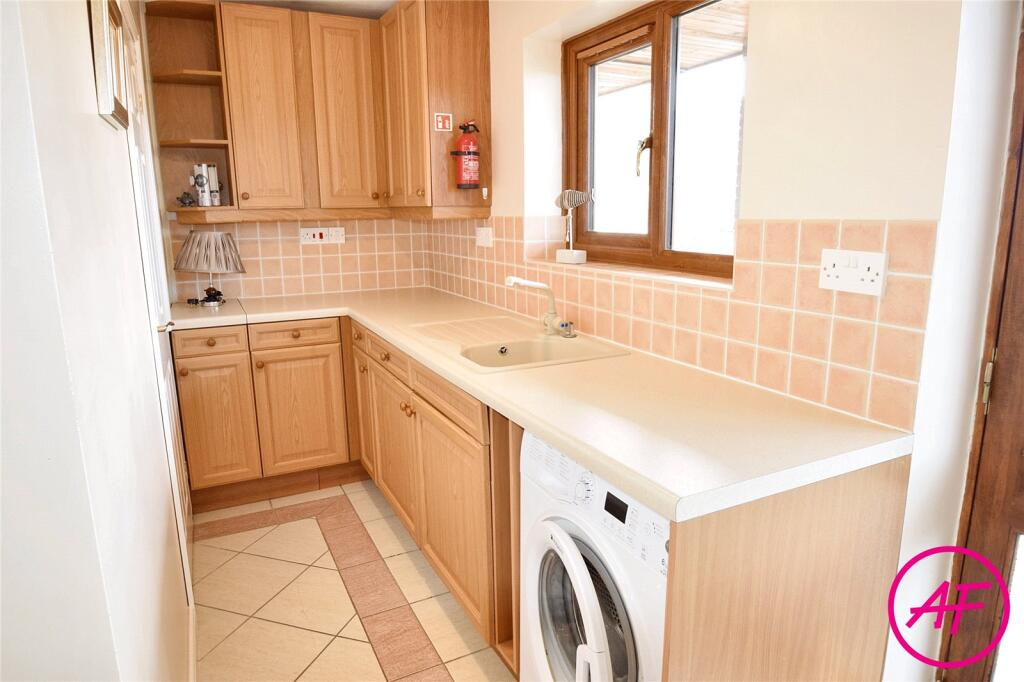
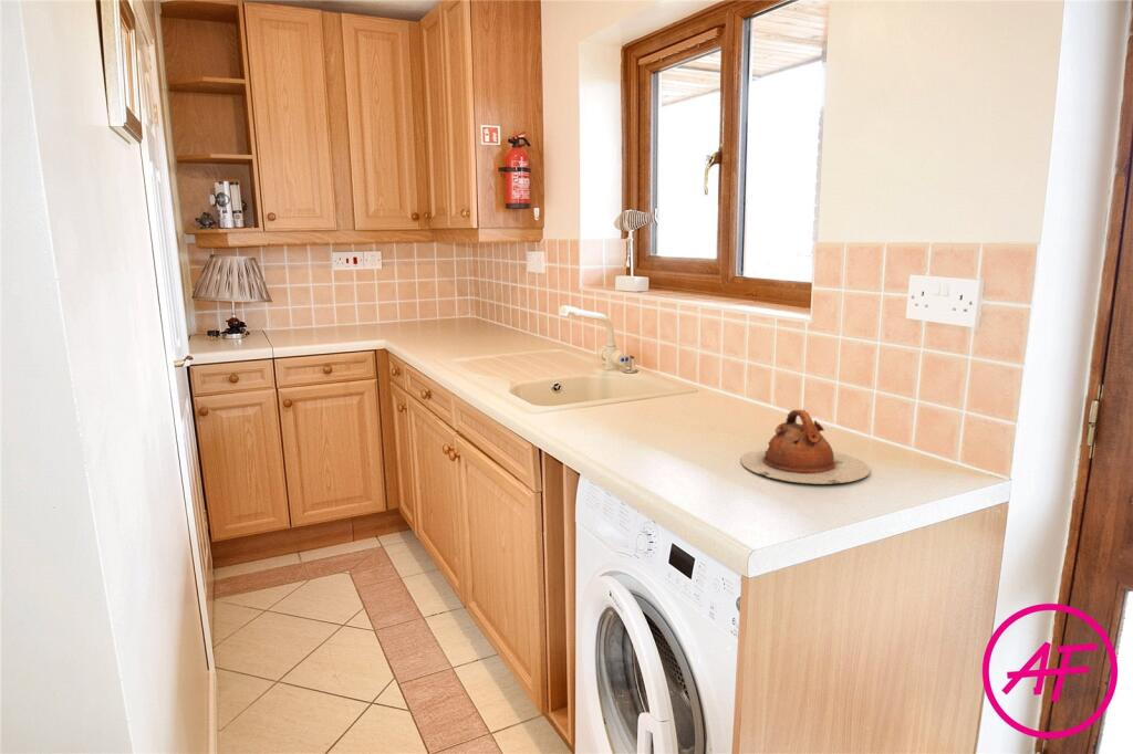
+ teapot [739,409,872,485]
